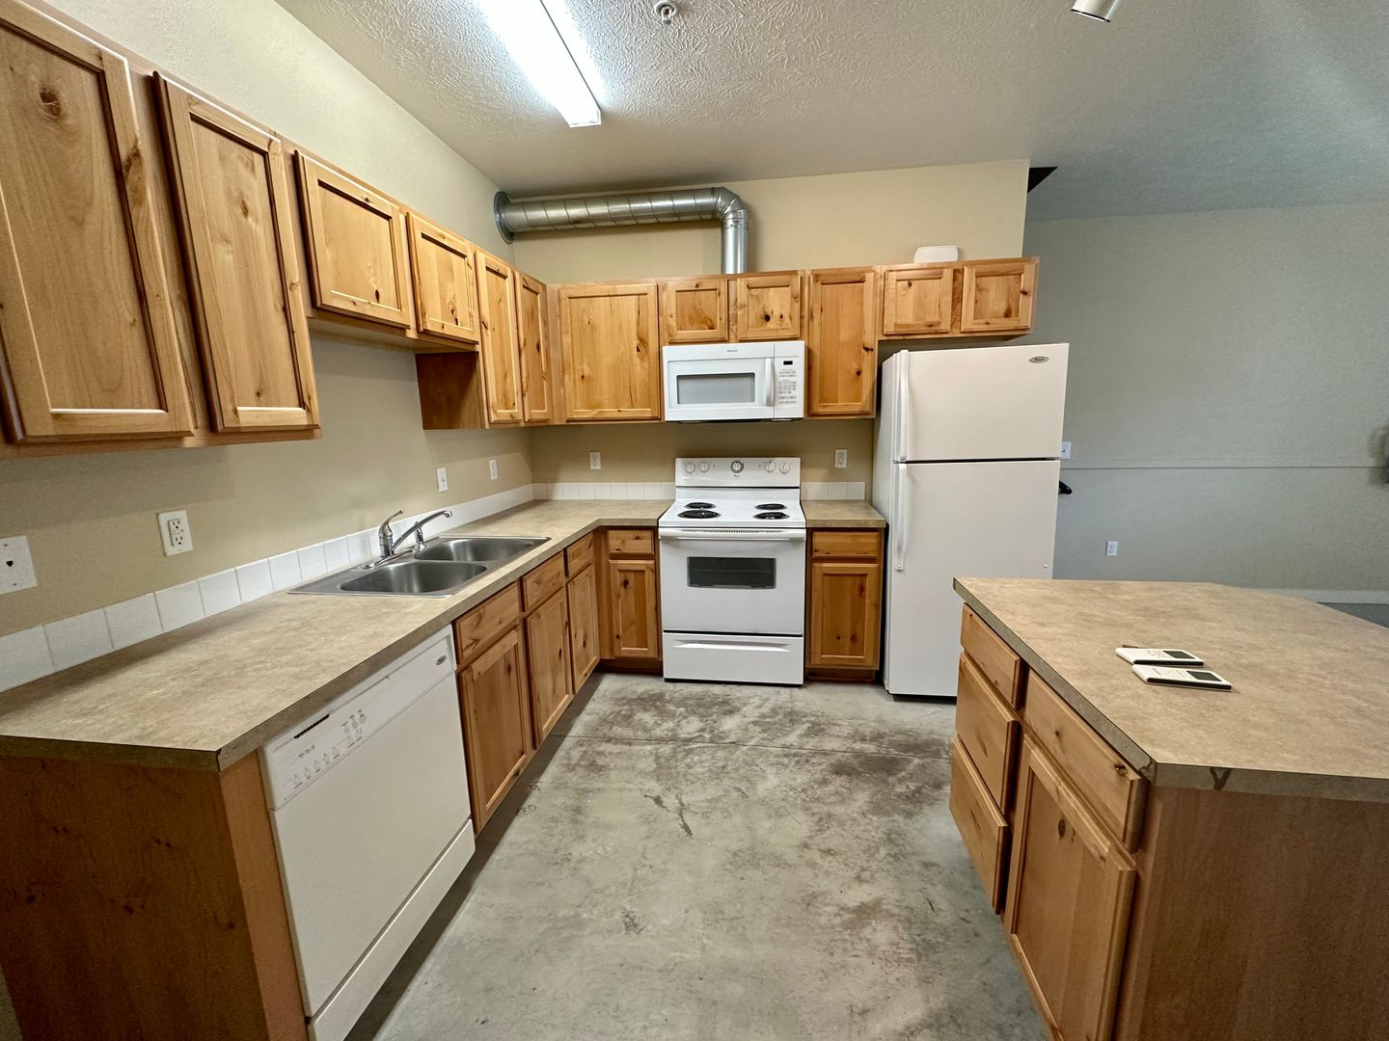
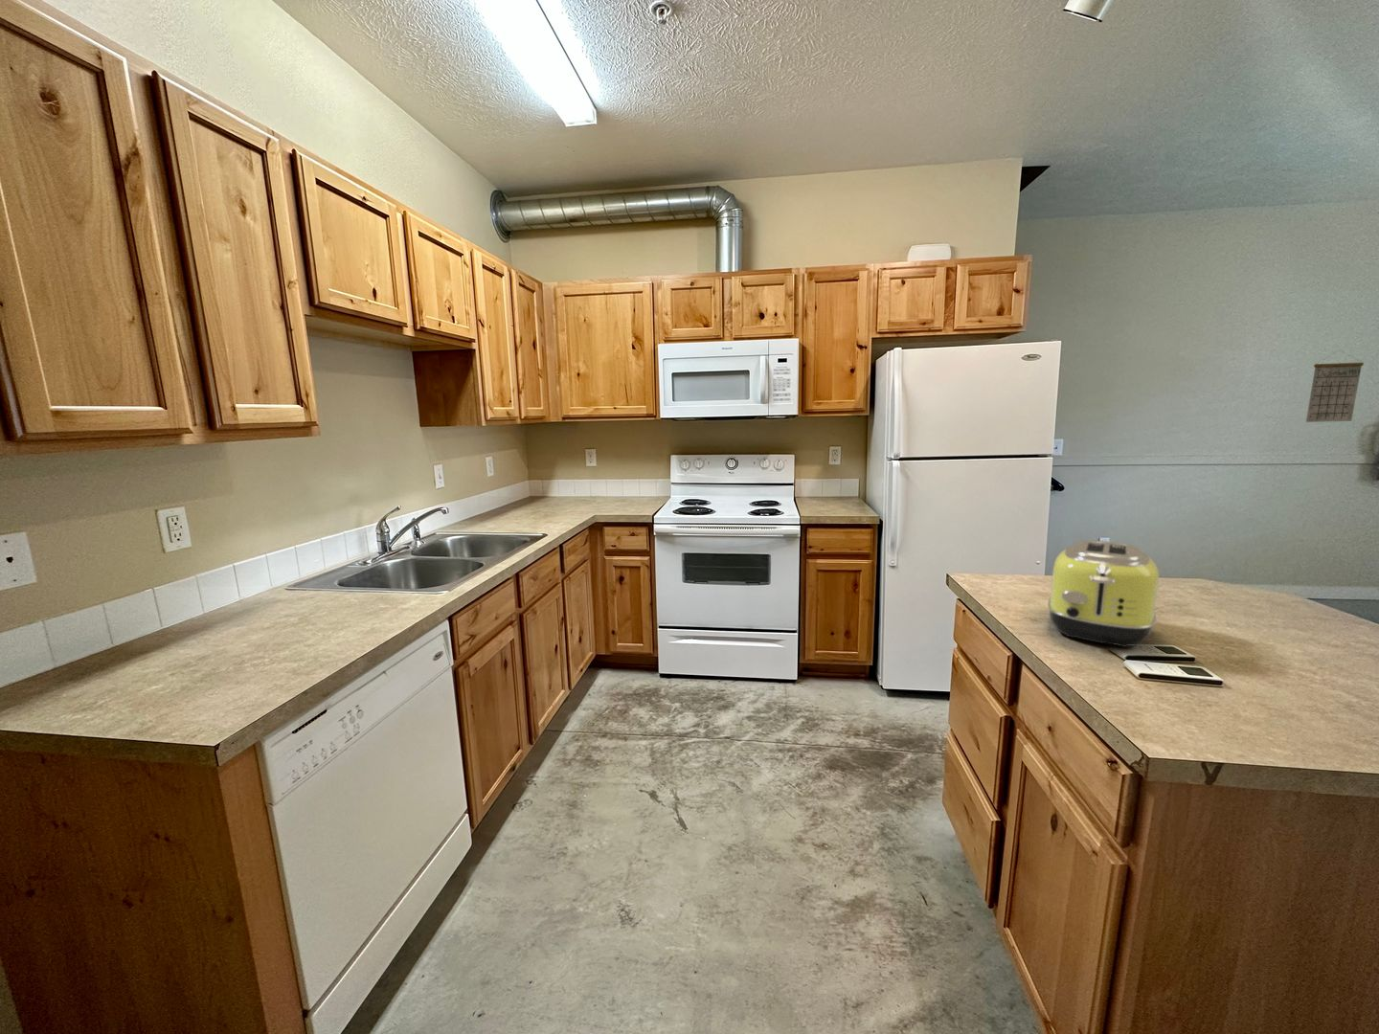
+ toaster [1047,539,1160,648]
+ calendar [1305,349,1365,424]
